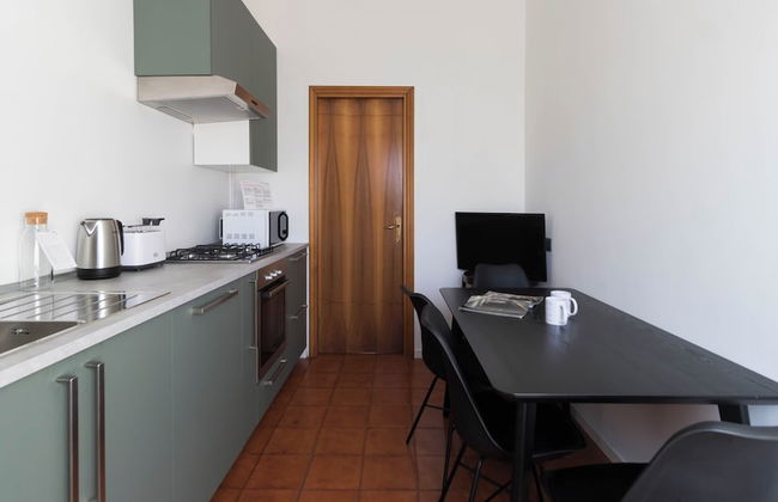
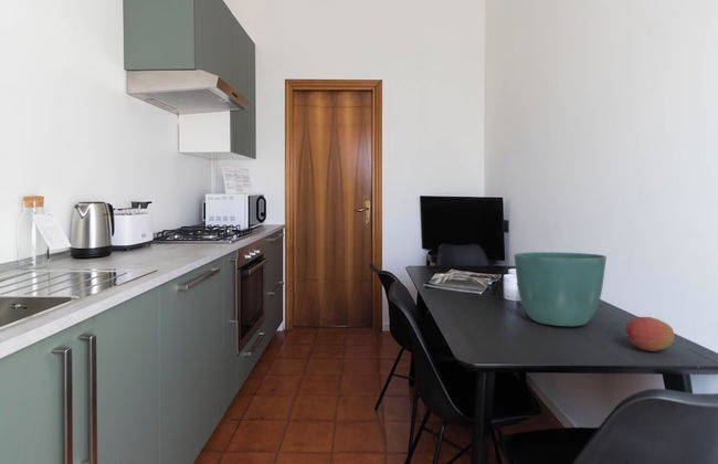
+ fruit [624,316,676,352]
+ flower pot [513,251,608,327]
